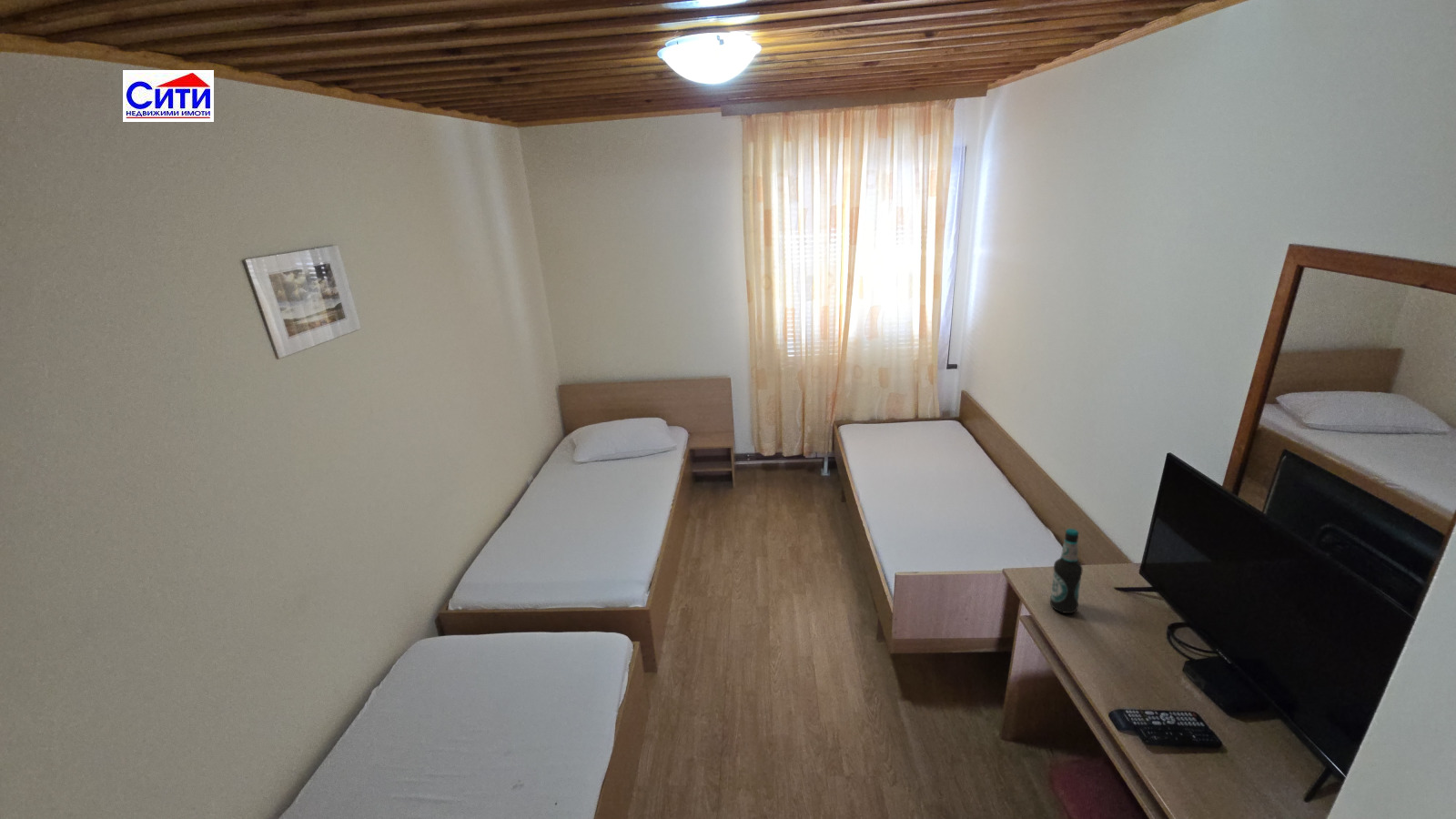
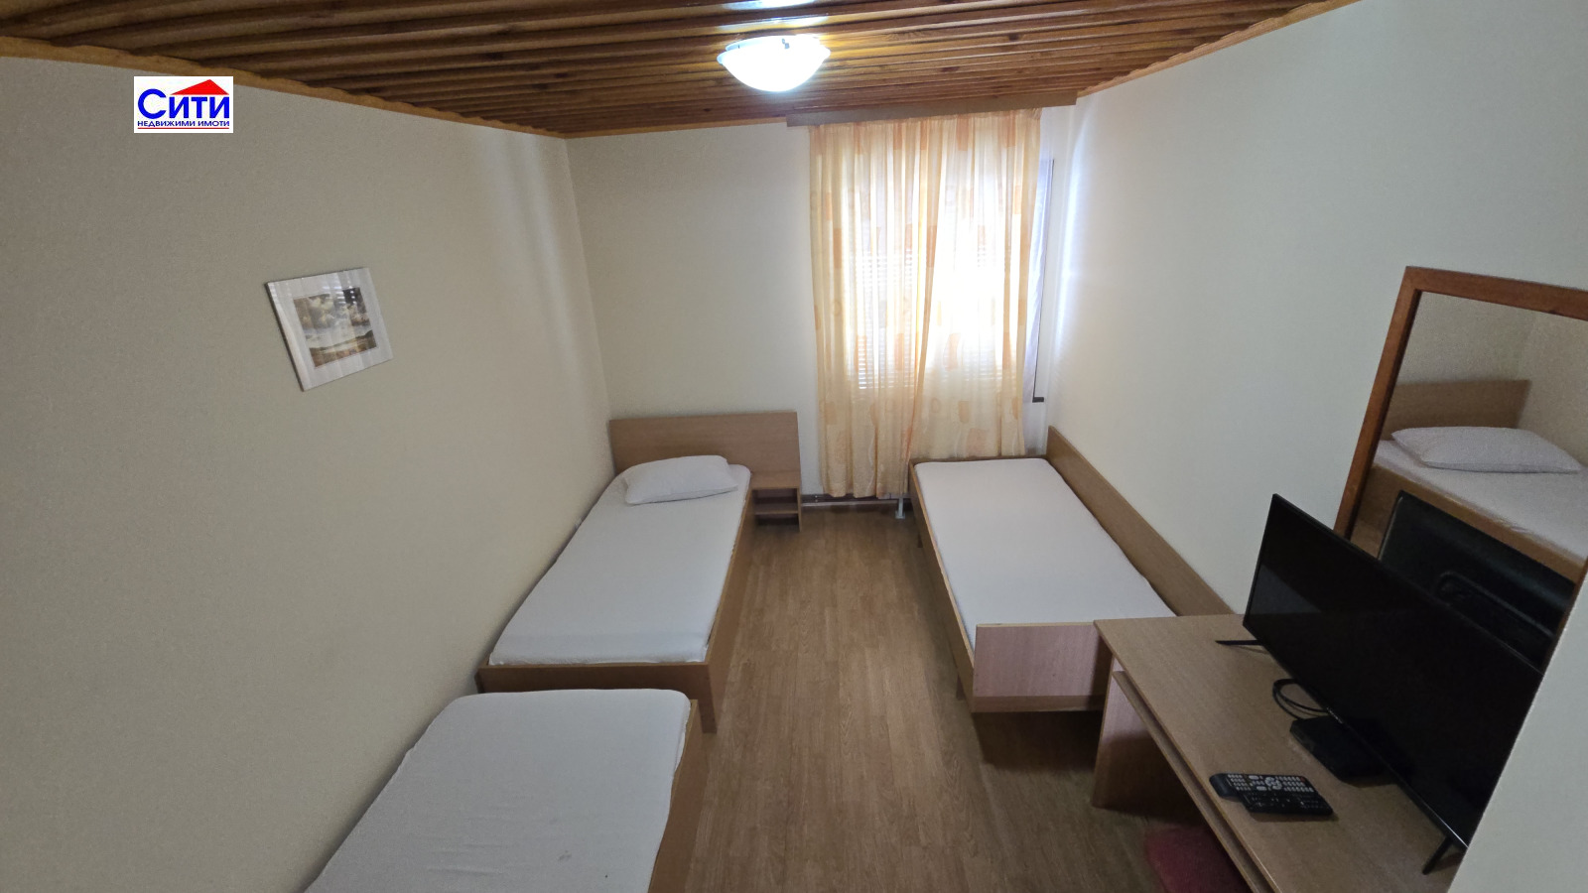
- bottle [1049,528,1084,614]
